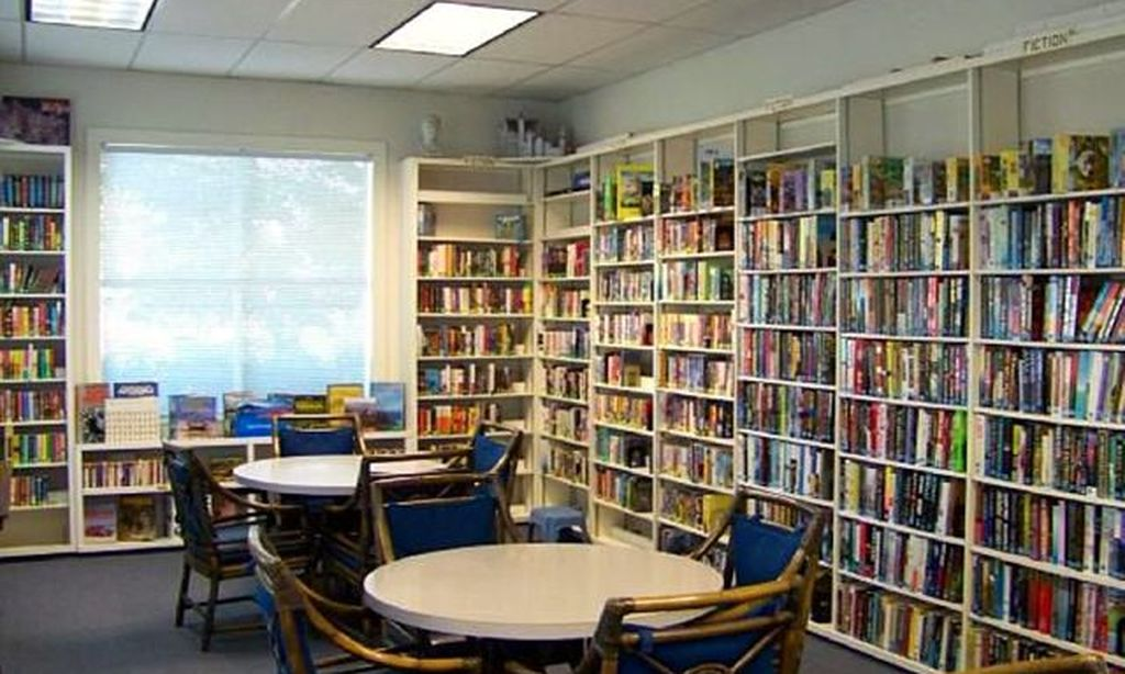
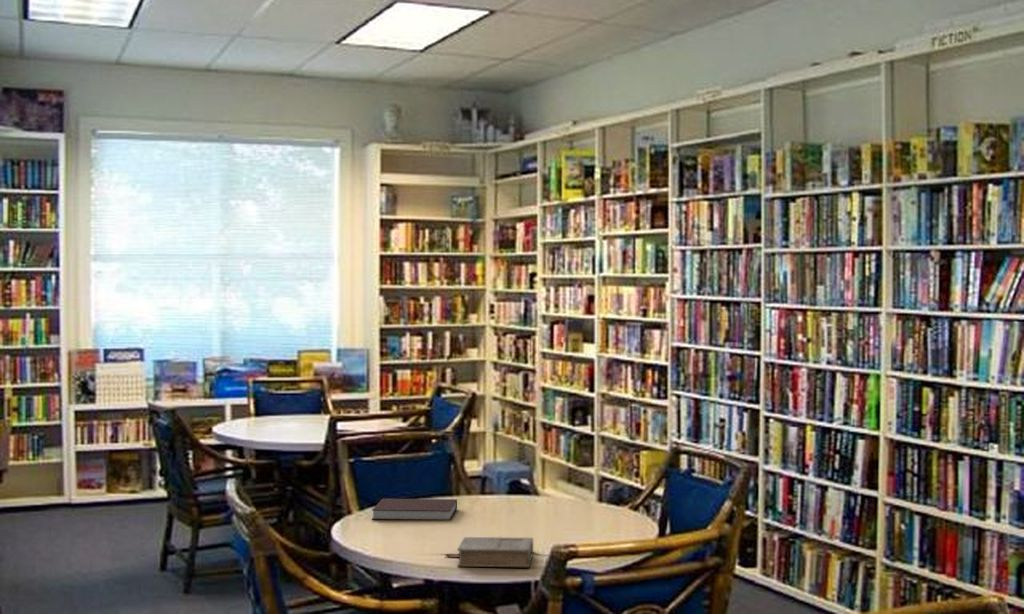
+ book [445,536,534,568]
+ notebook [371,498,458,521]
